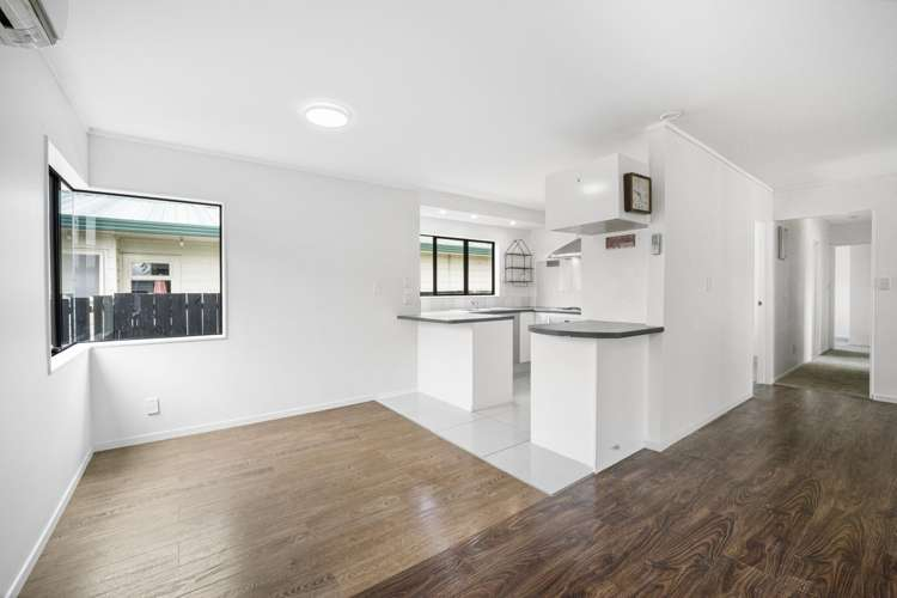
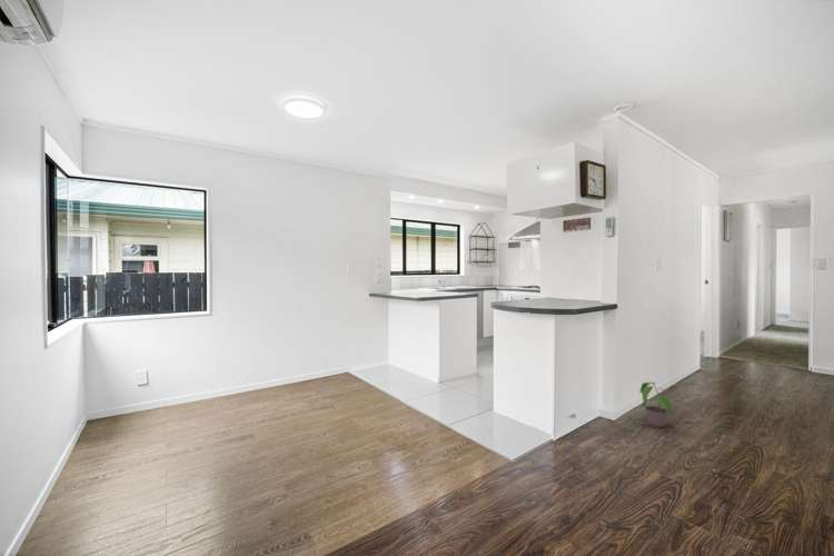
+ potted plant [639,381,674,428]
